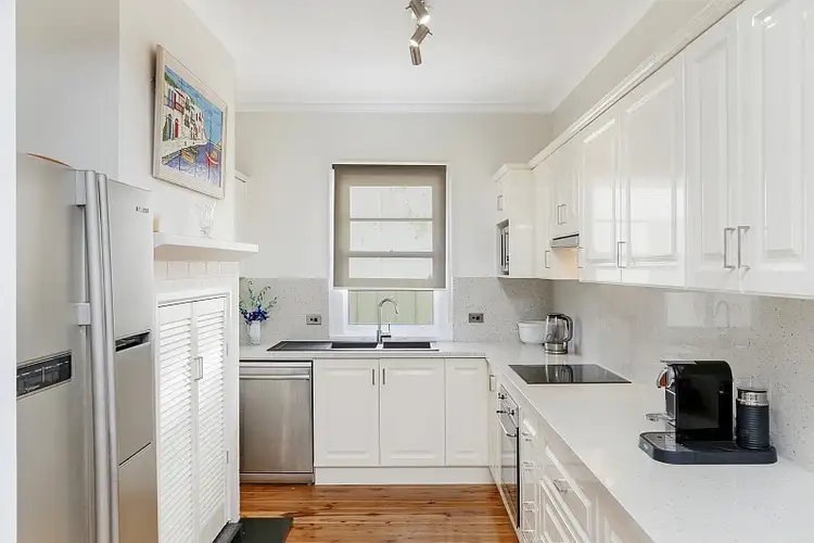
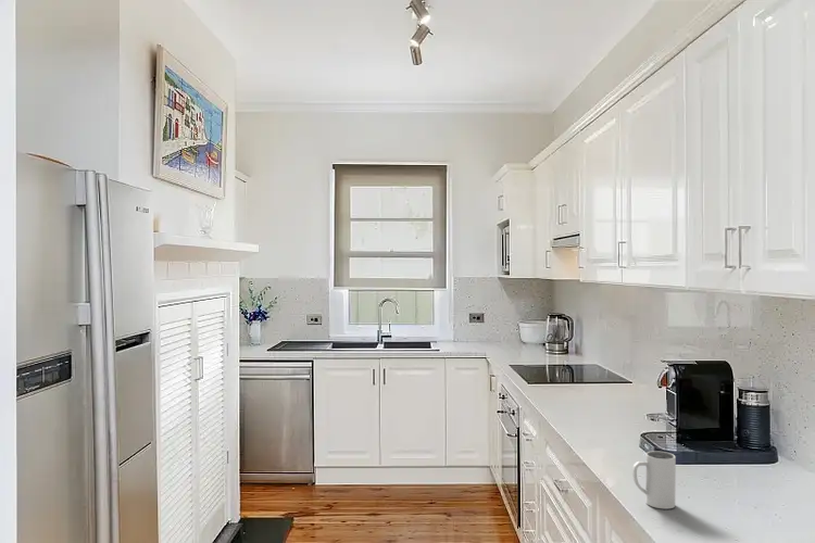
+ mug [631,450,677,510]
